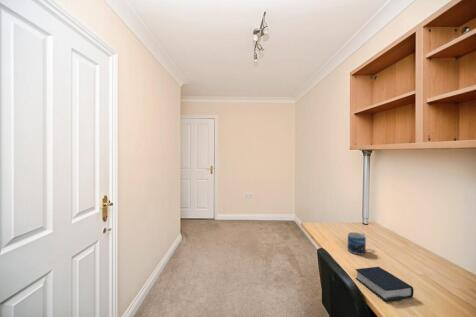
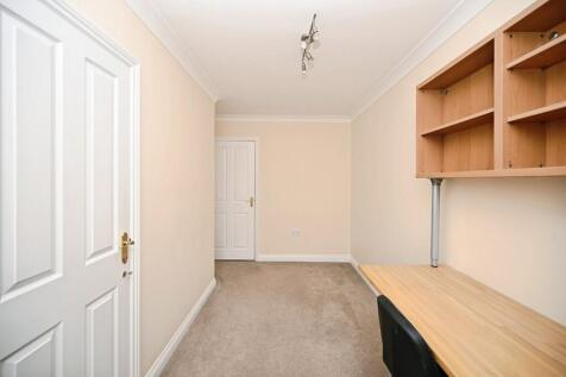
- book [355,266,415,302]
- mug [347,231,367,255]
